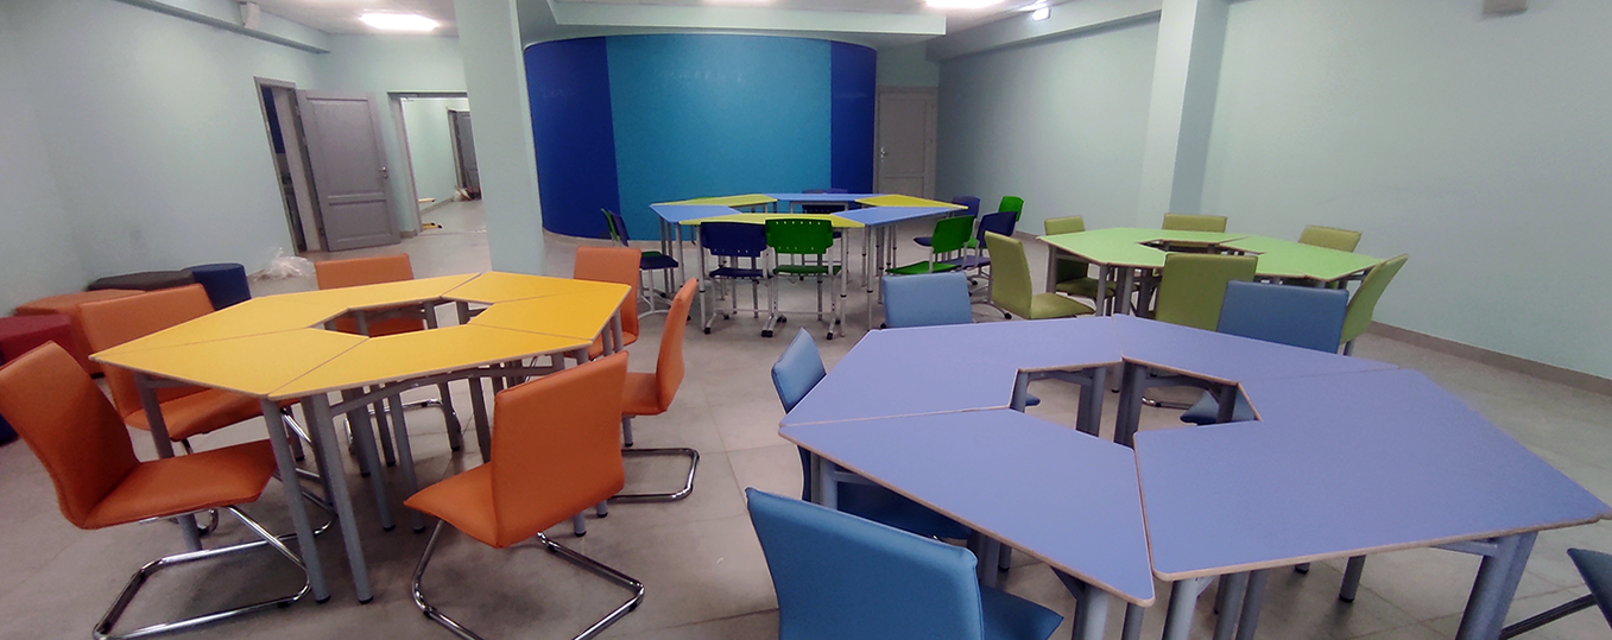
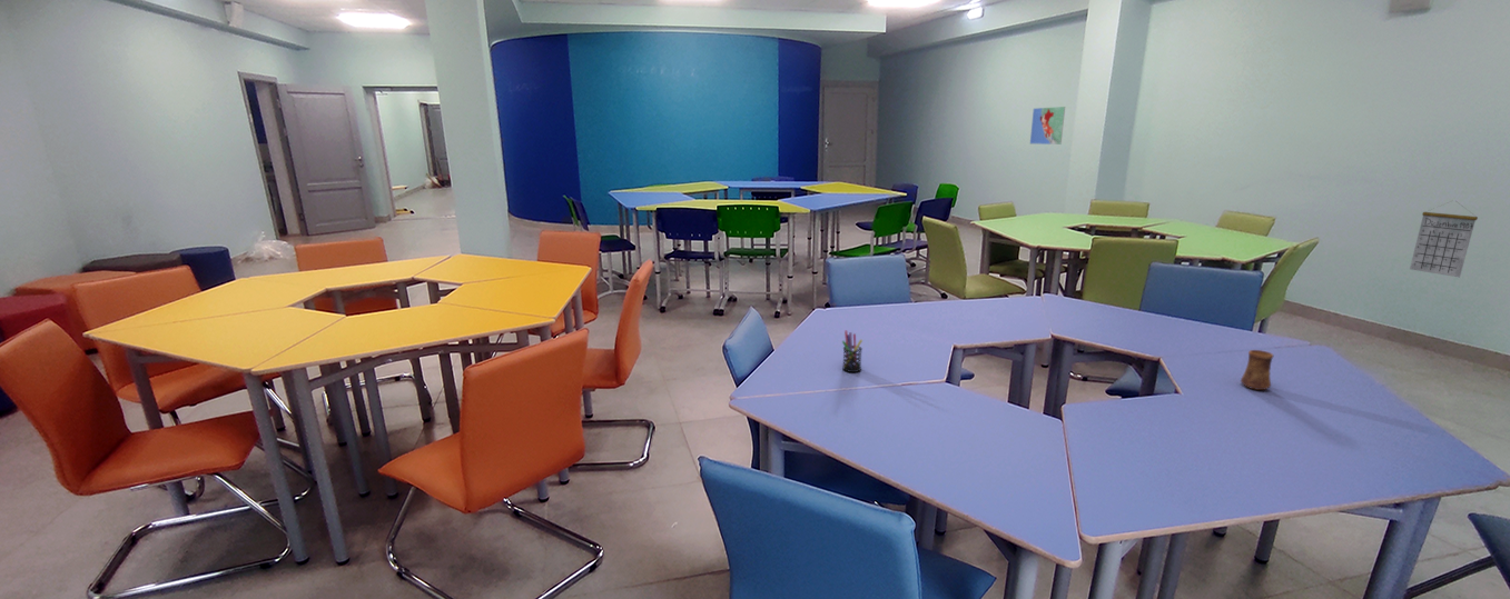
+ map [1029,106,1066,146]
+ calendar [1409,200,1479,279]
+ cup [1240,349,1274,391]
+ pen holder [841,330,863,373]
